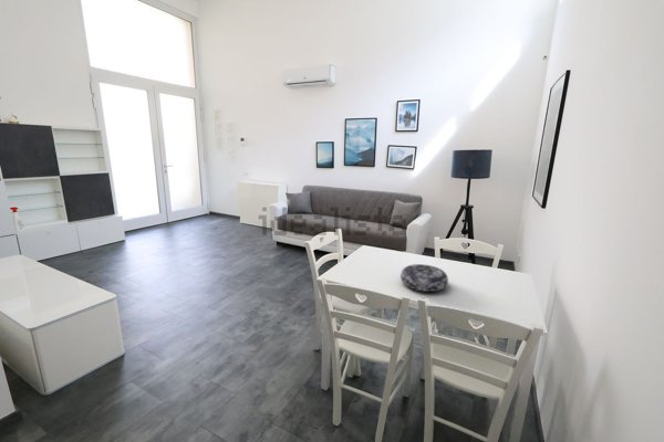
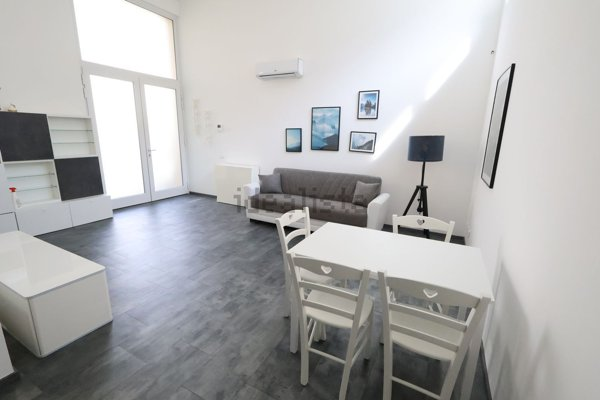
- decorative bowl [400,263,449,293]
